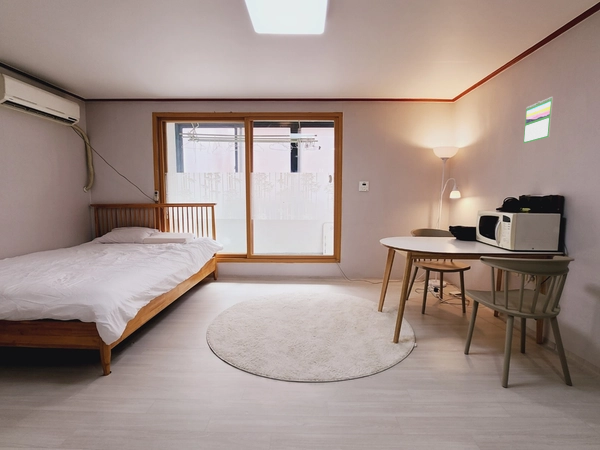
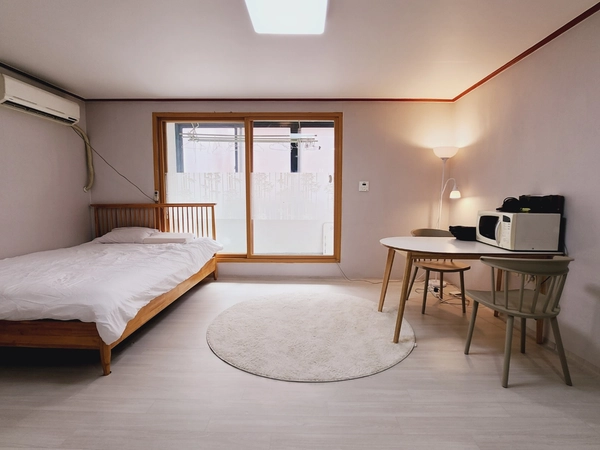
- calendar [522,96,554,145]
